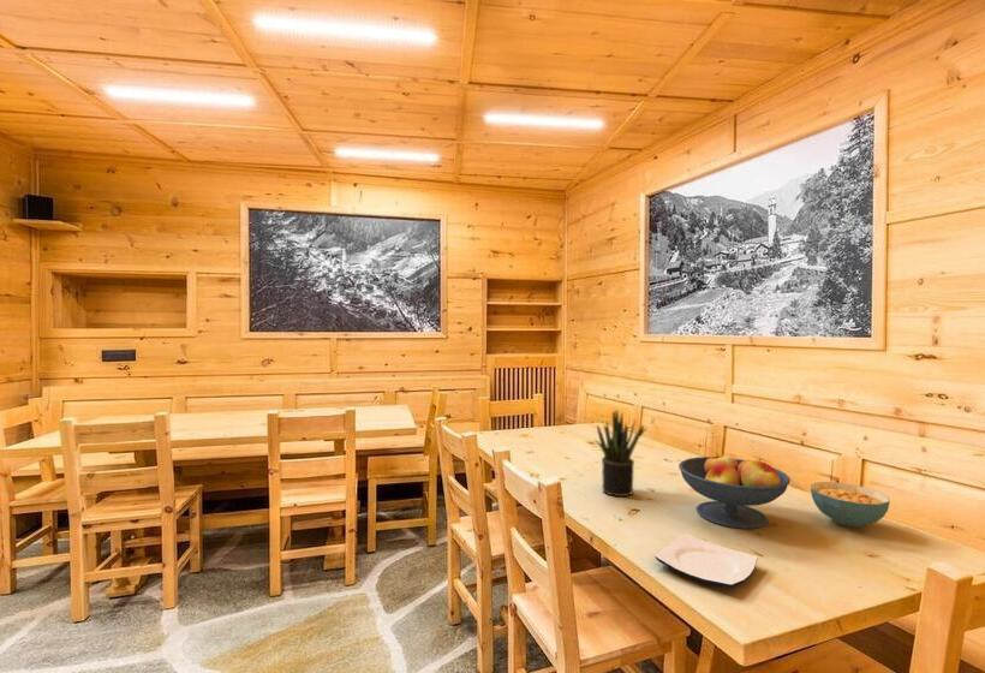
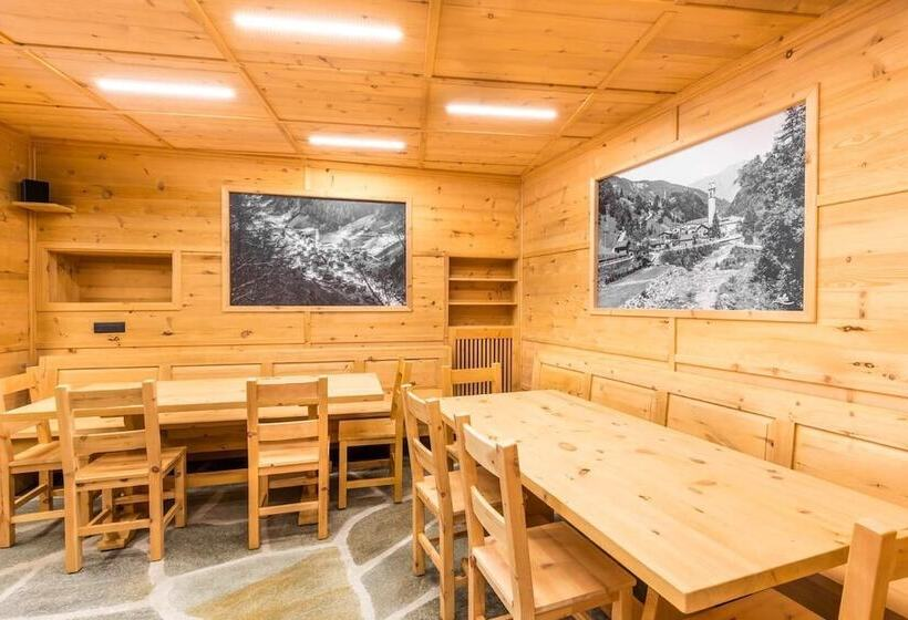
- fruit bowl [677,451,792,530]
- potted plant [593,409,649,498]
- plate [653,532,759,589]
- cereal bowl [810,481,891,529]
